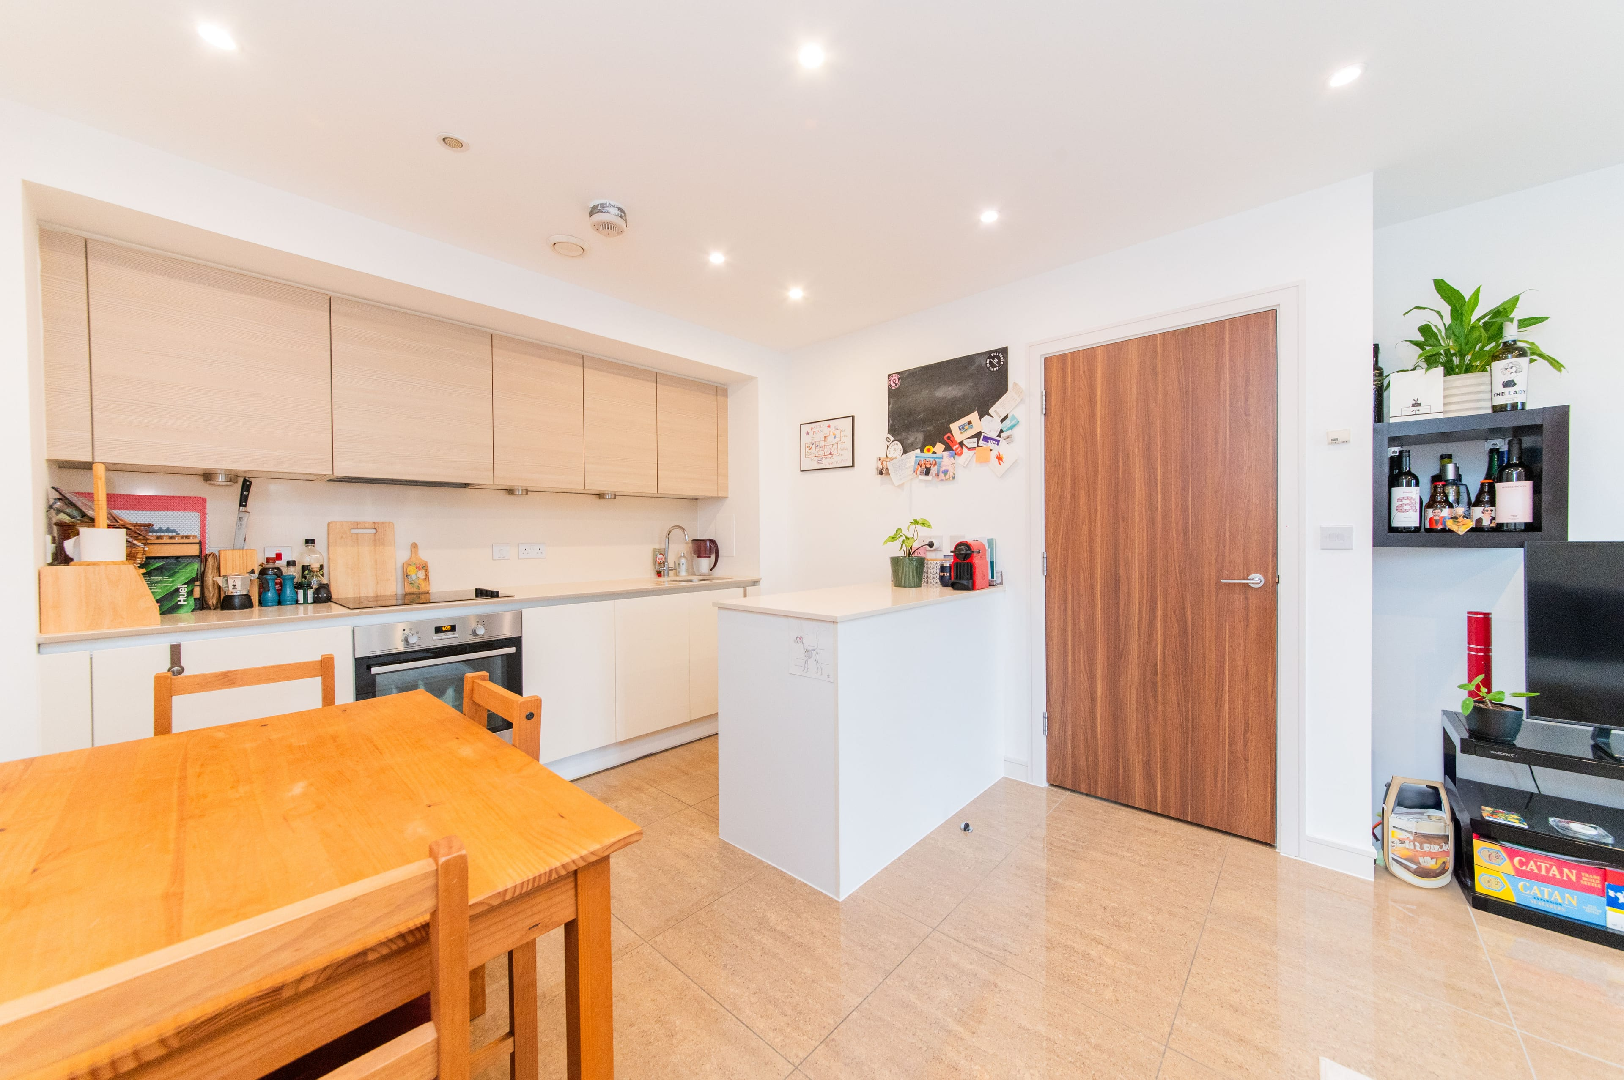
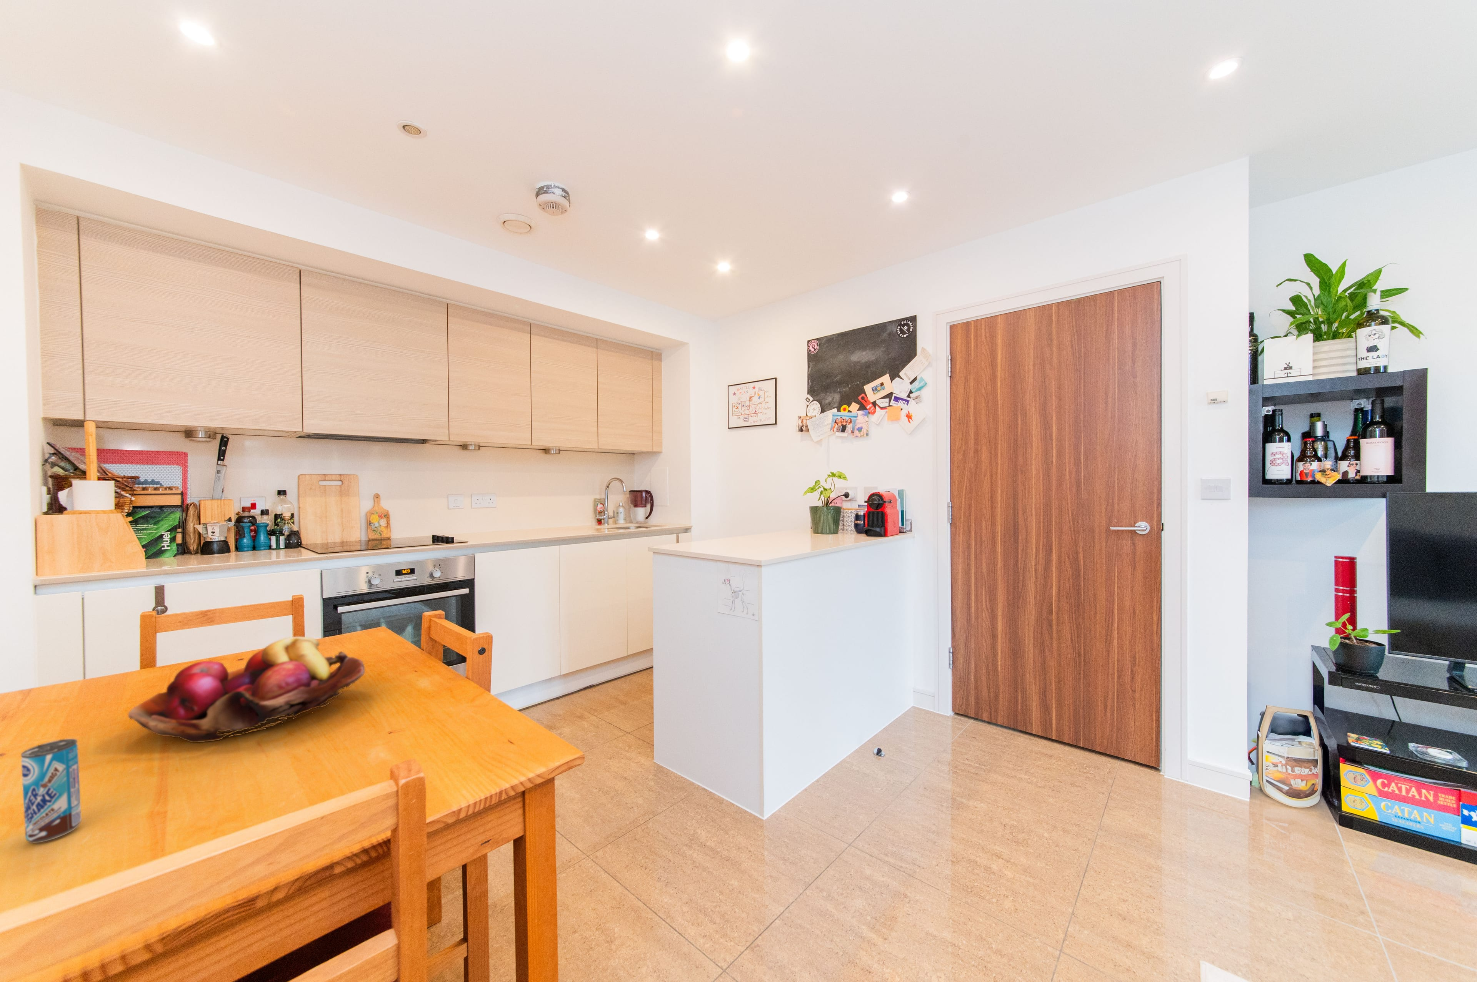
+ fruit basket [127,637,365,743]
+ beverage can [21,739,81,844]
